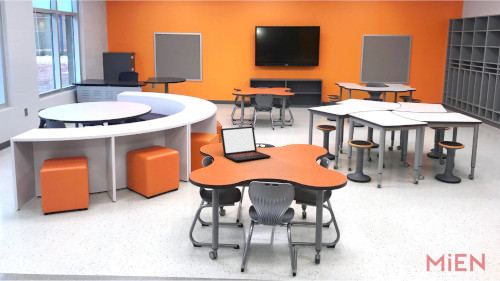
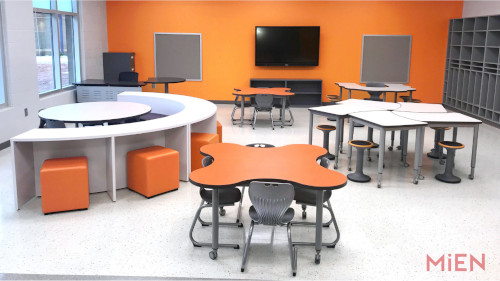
- laptop [220,125,272,162]
